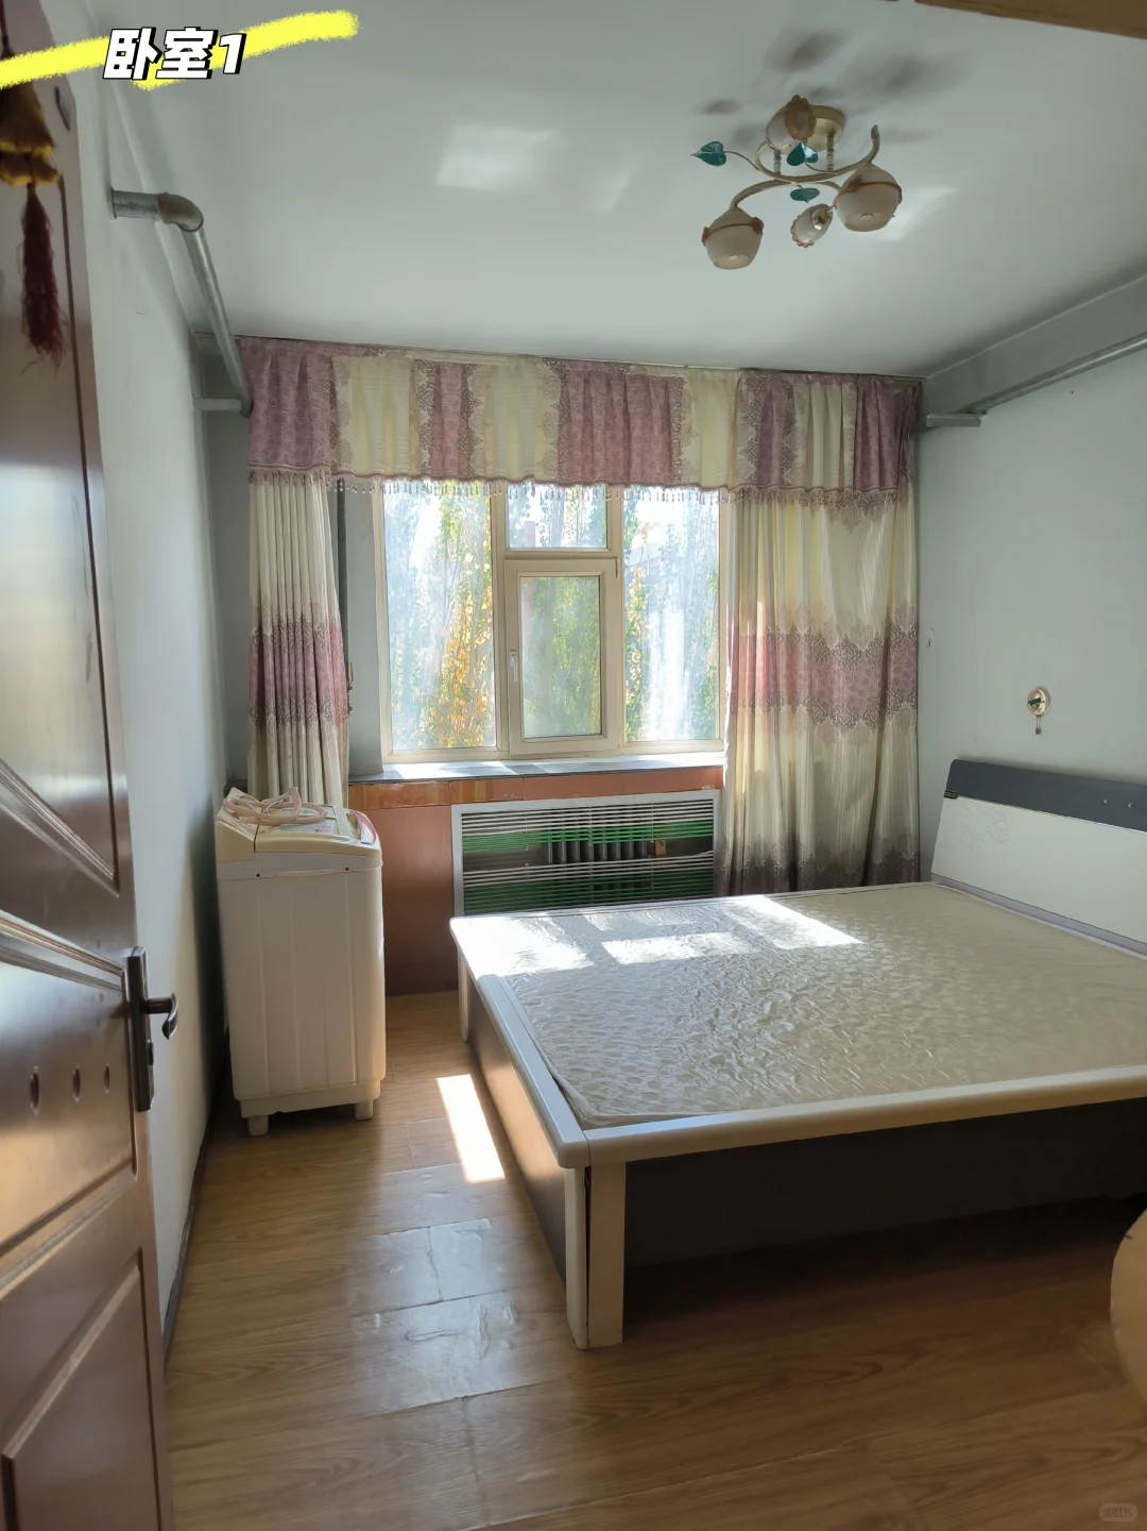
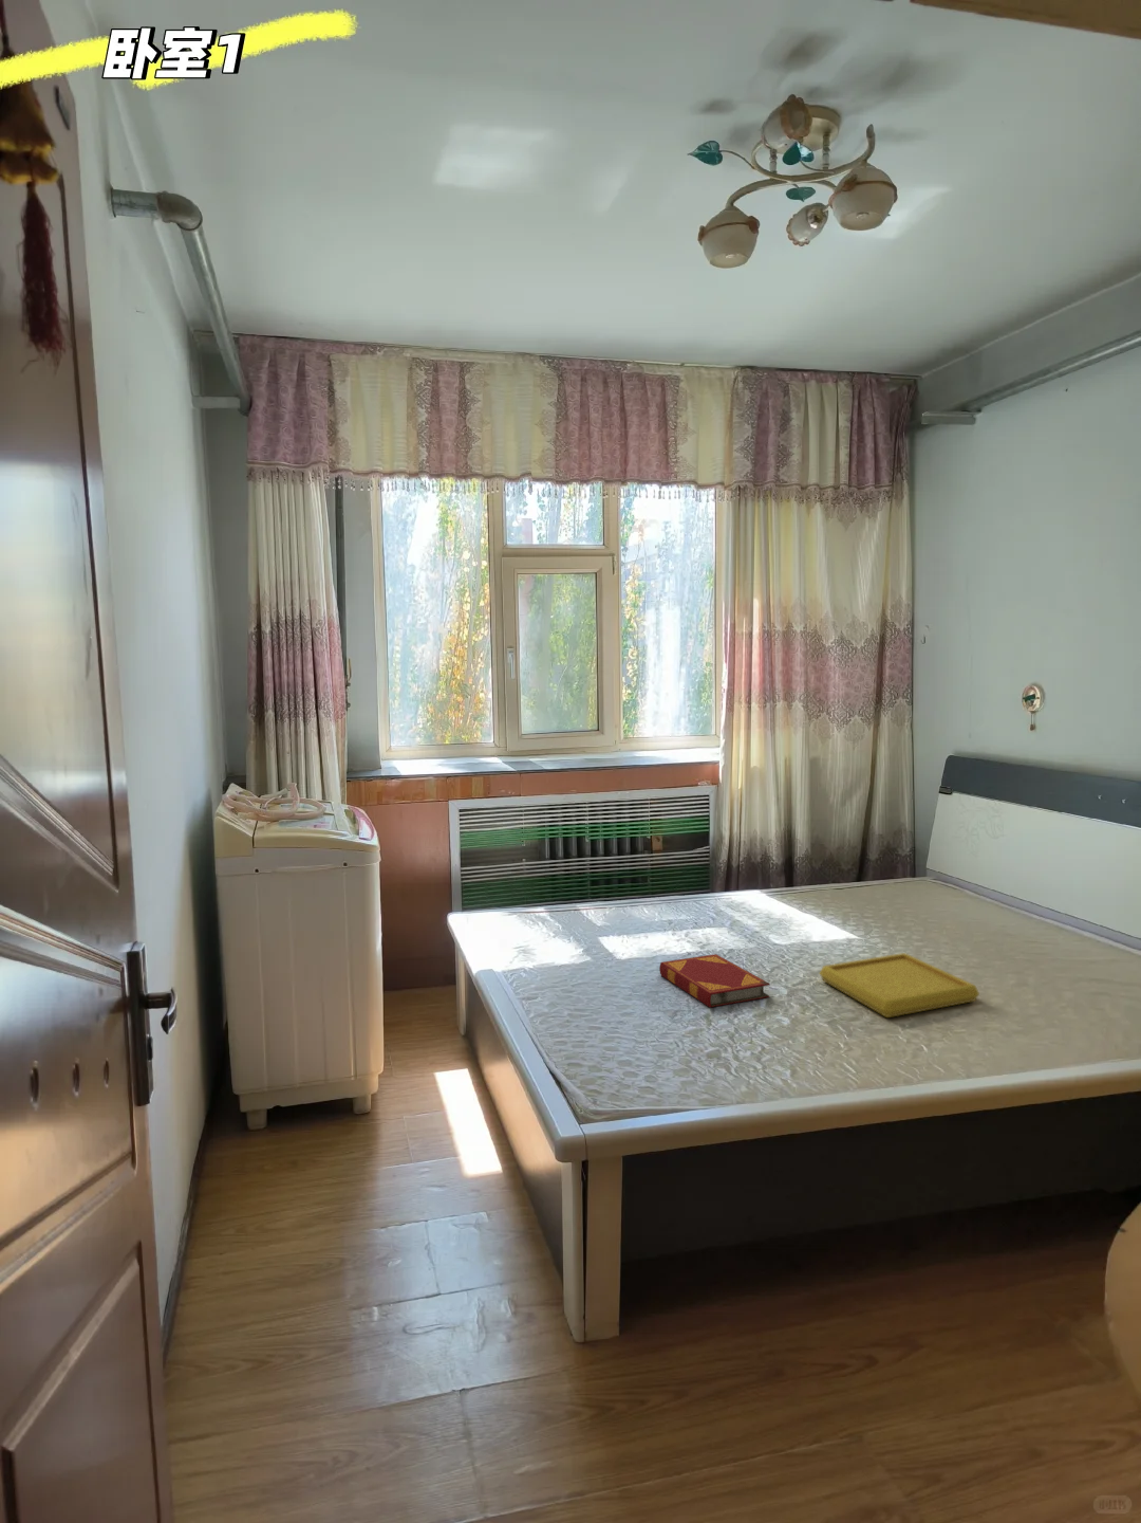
+ serving tray [819,952,980,1018]
+ hardback book [658,953,771,1007]
